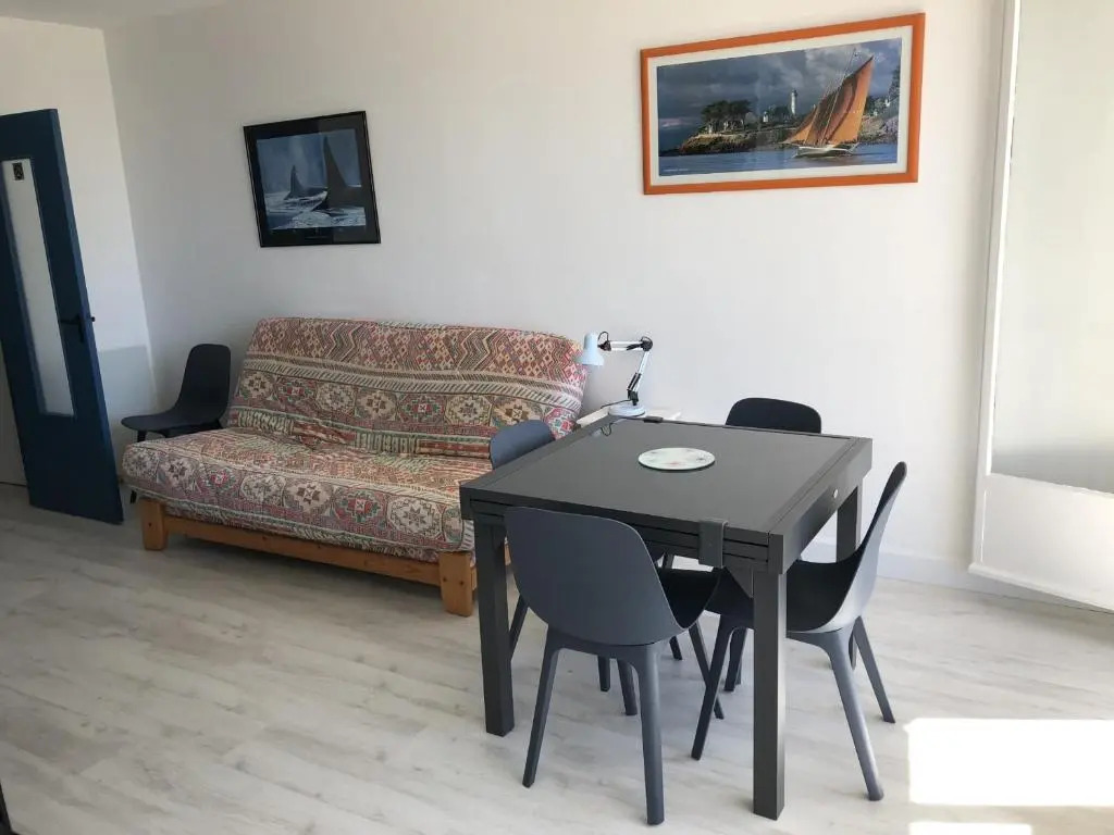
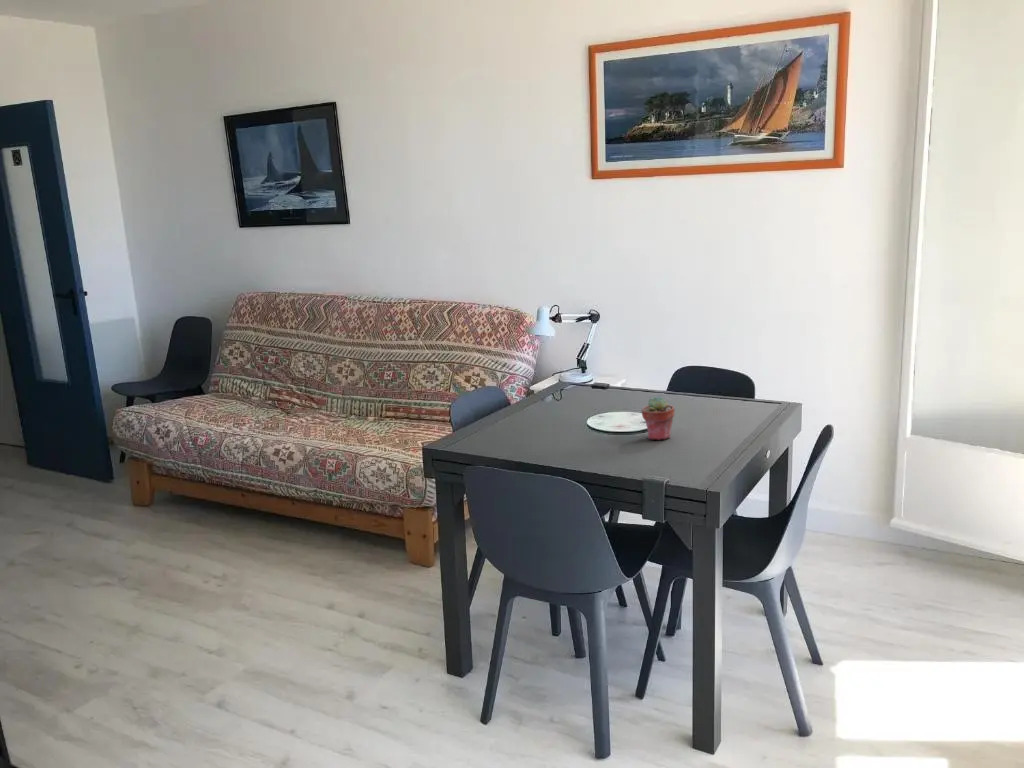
+ potted succulent [641,395,676,441]
